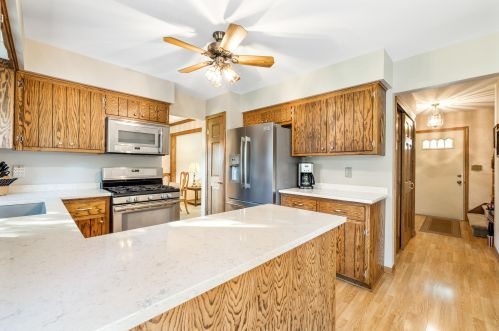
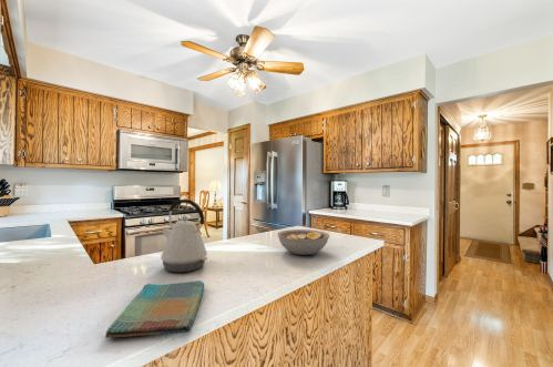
+ kettle [160,198,208,273]
+ bowl [276,228,330,256]
+ dish towel [104,279,205,339]
